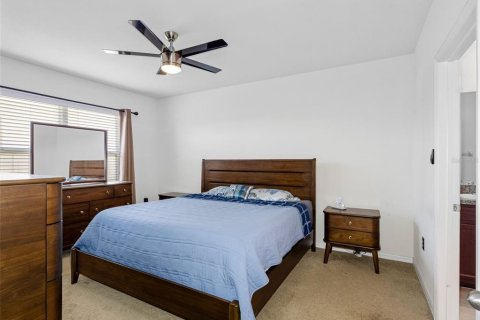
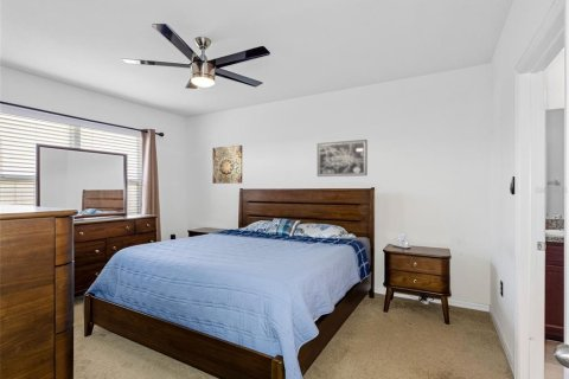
+ wall art [211,144,243,185]
+ wall art [317,139,369,178]
